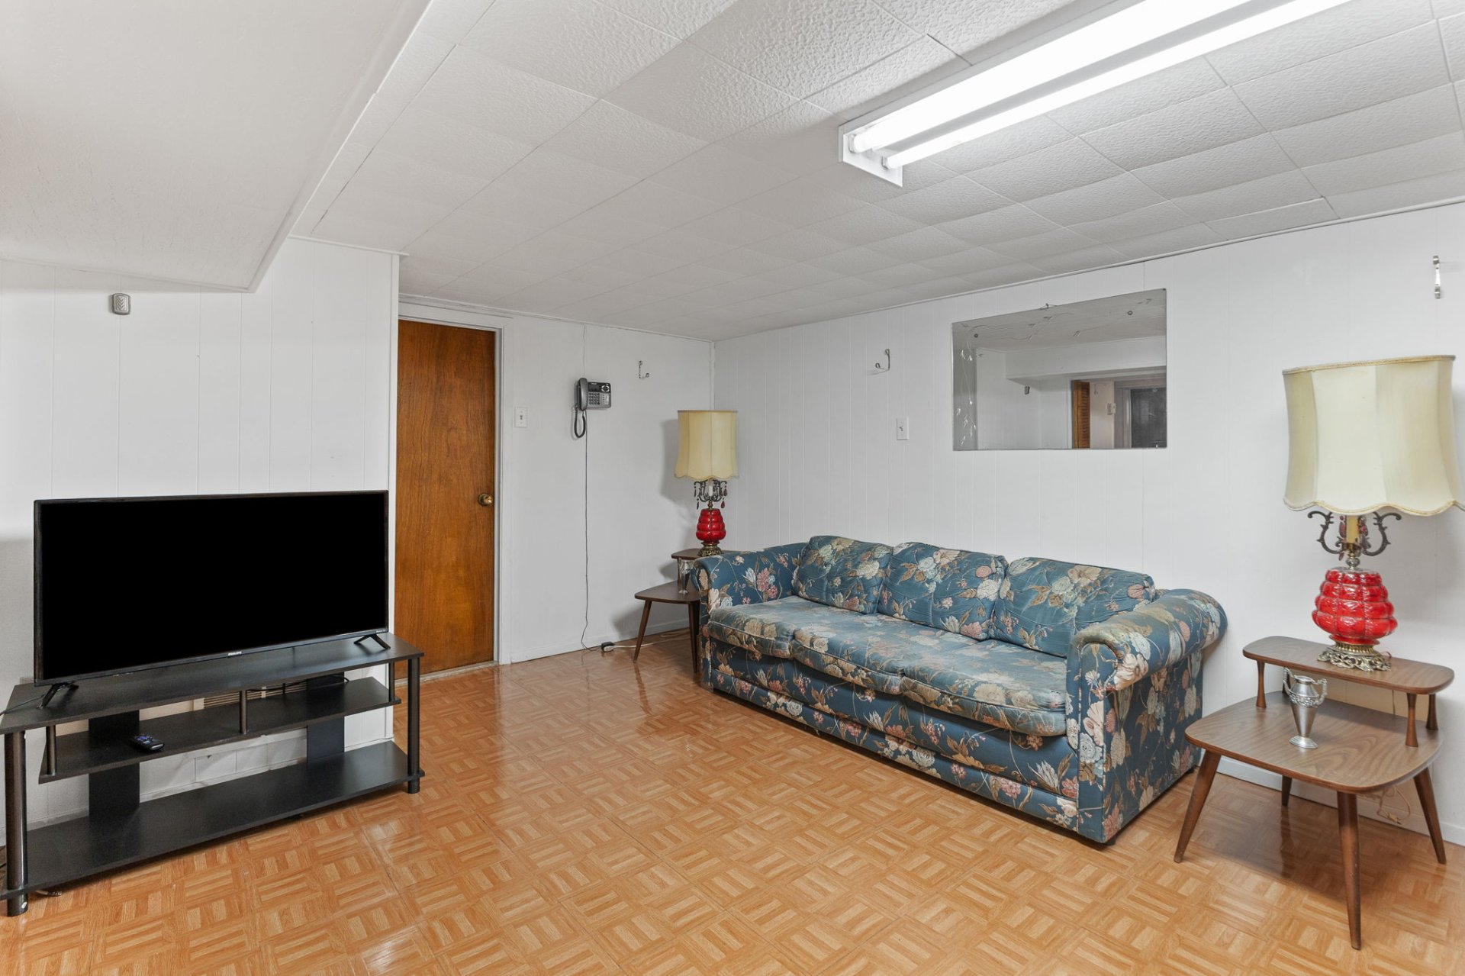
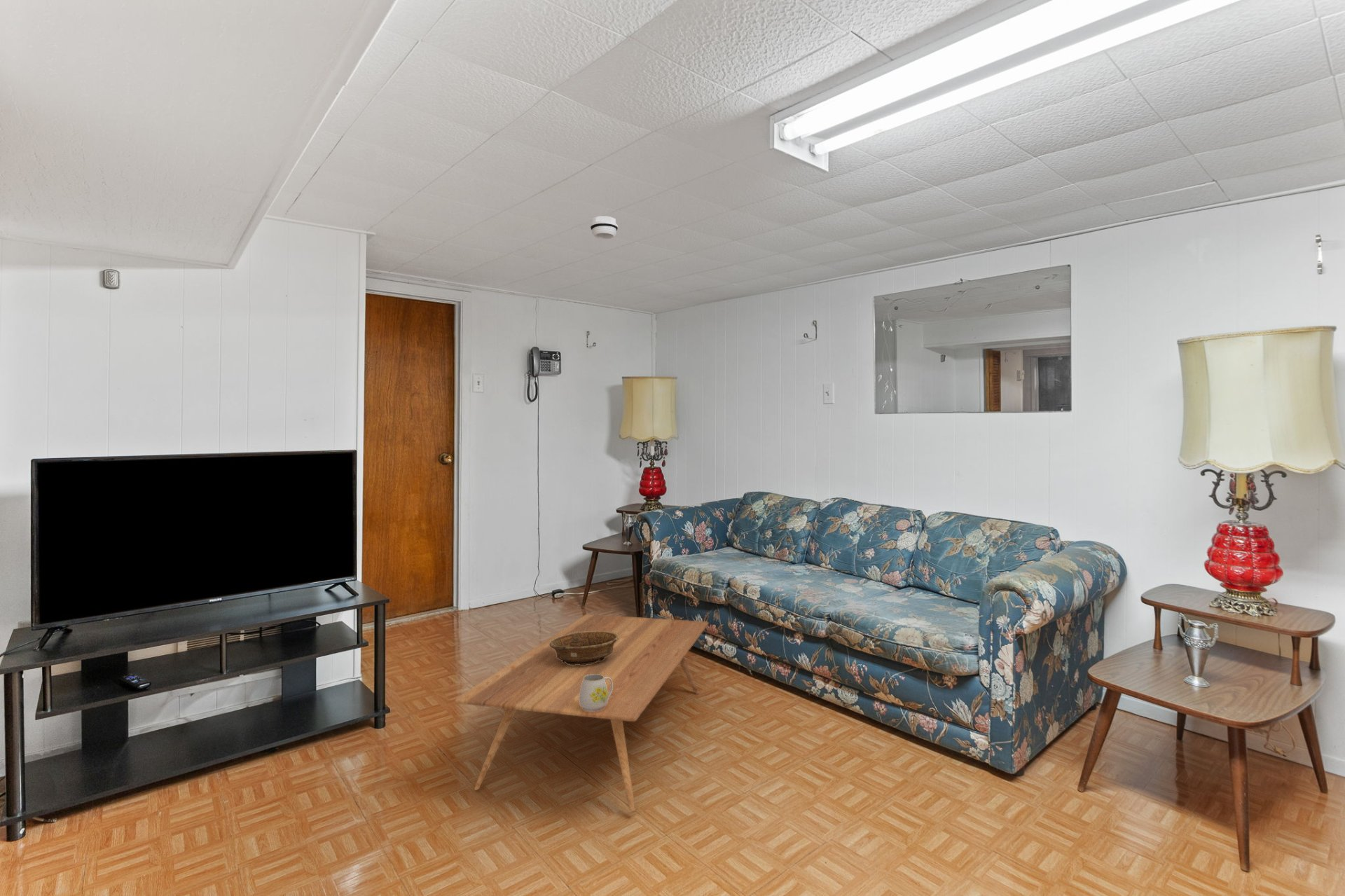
+ mug [579,674,613,712]
+ coffee table [454,614,710,813]
+ decorative bowl [549,631,619,665]
+ smoke detector [590,215,619,240]
